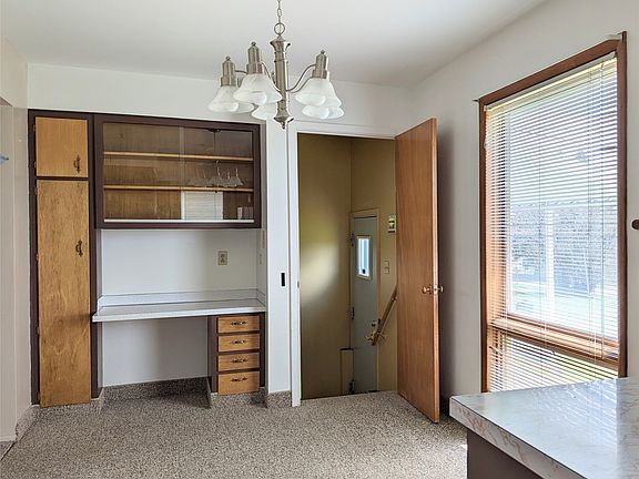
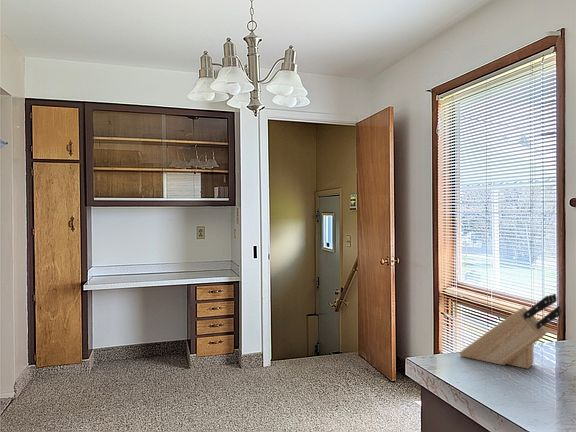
+ knife block [458,293,562,370]
